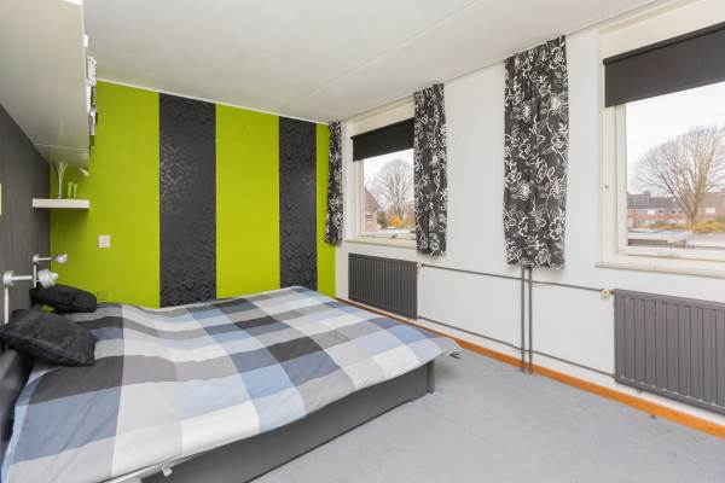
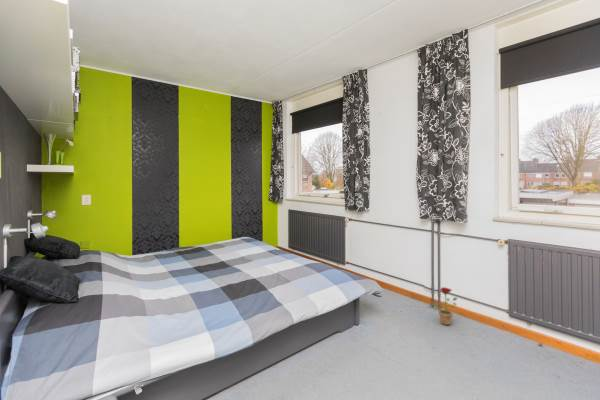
+ decorative plant [430,286,458,326]
